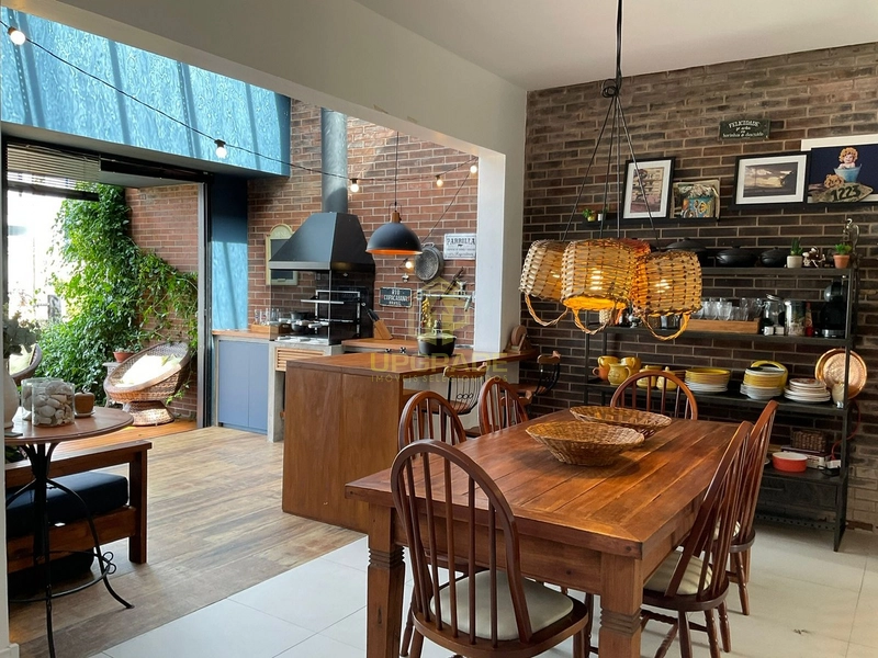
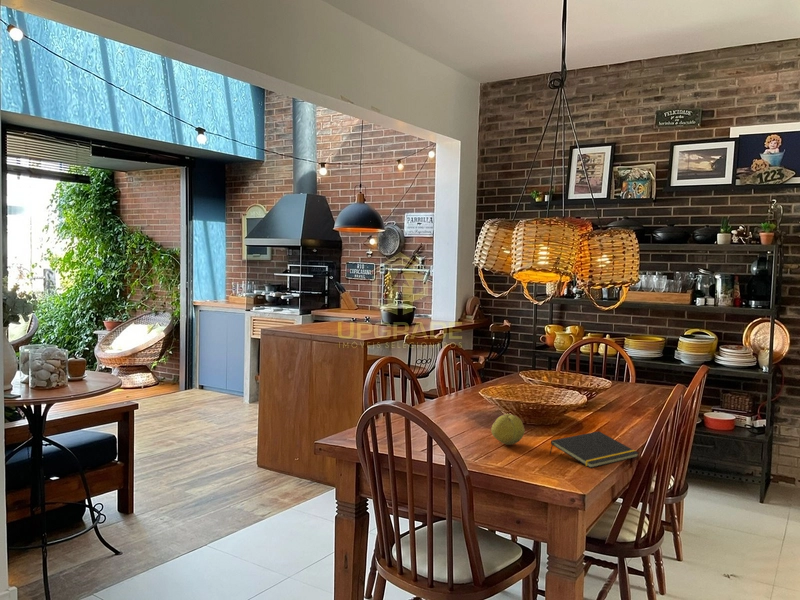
+ fruit [490,413,526,446]
+ notepad [549,430,640,469]
